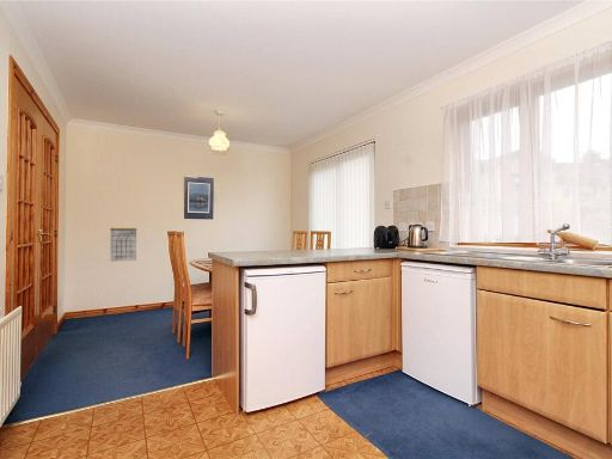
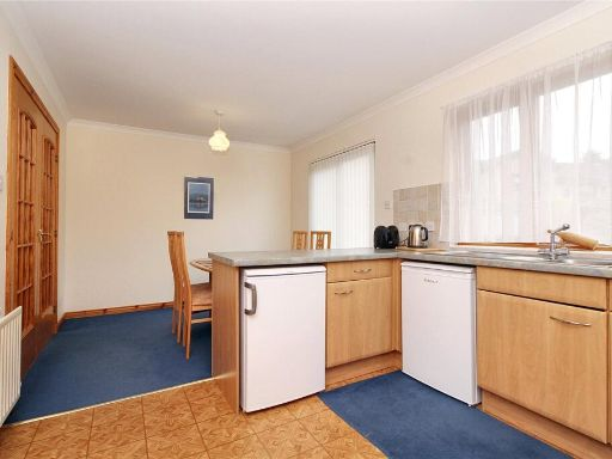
- calendar [109,227,137,263]
